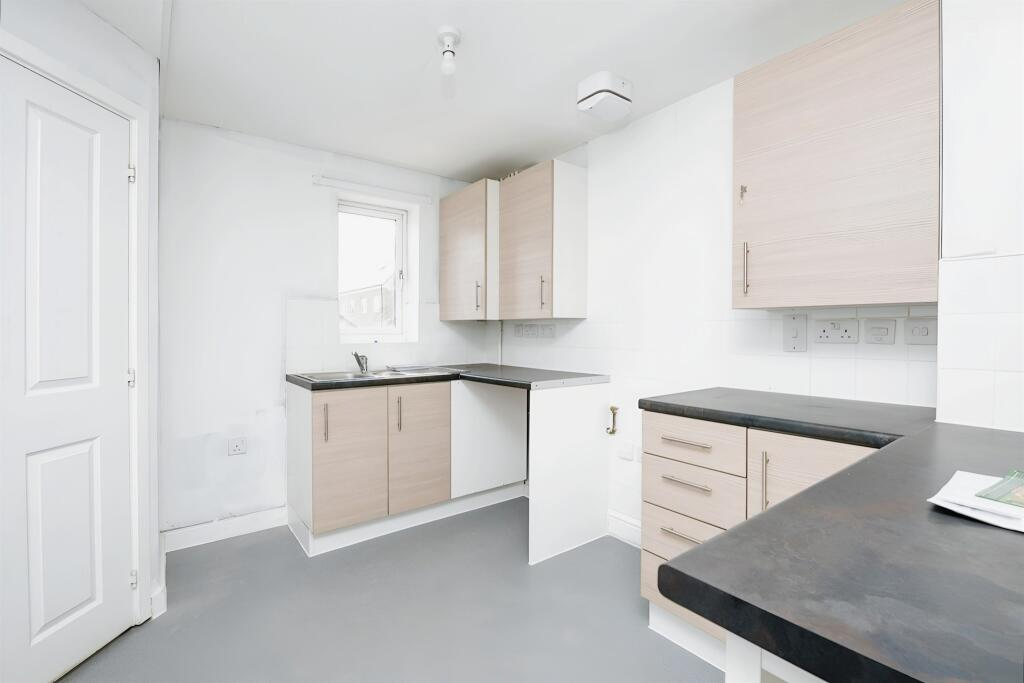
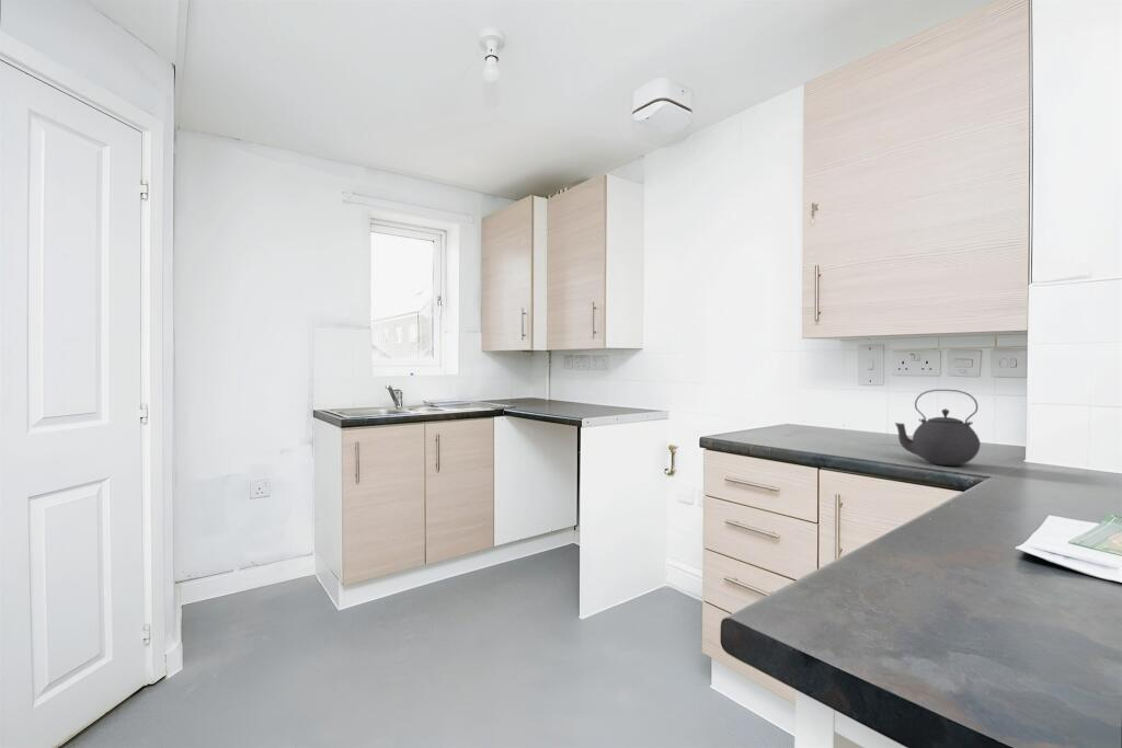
+ kettle [894,389,982,467]
